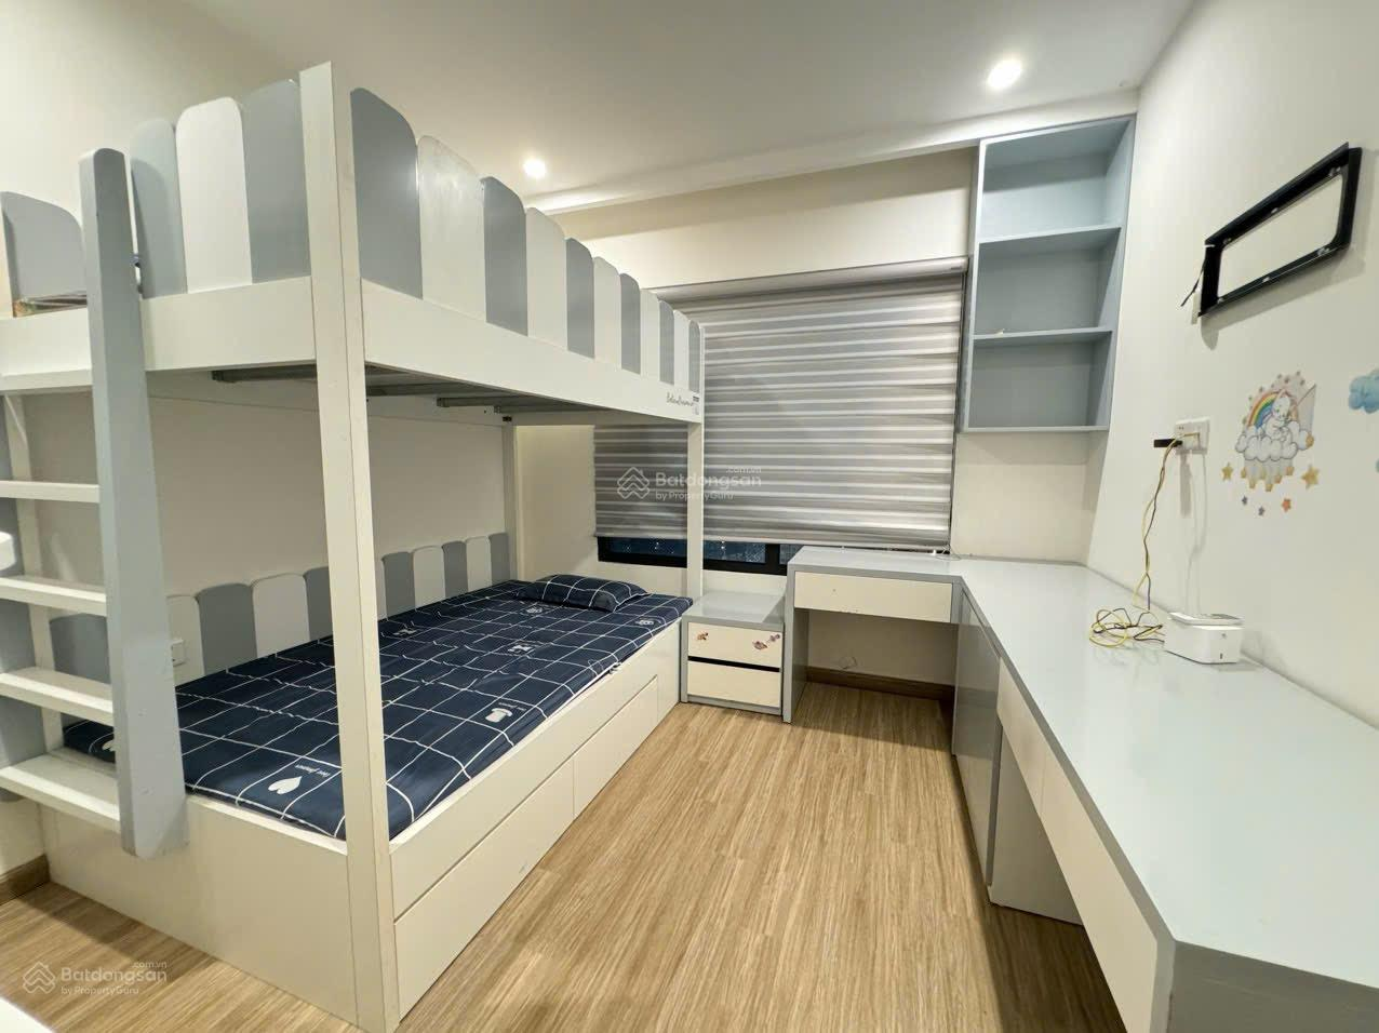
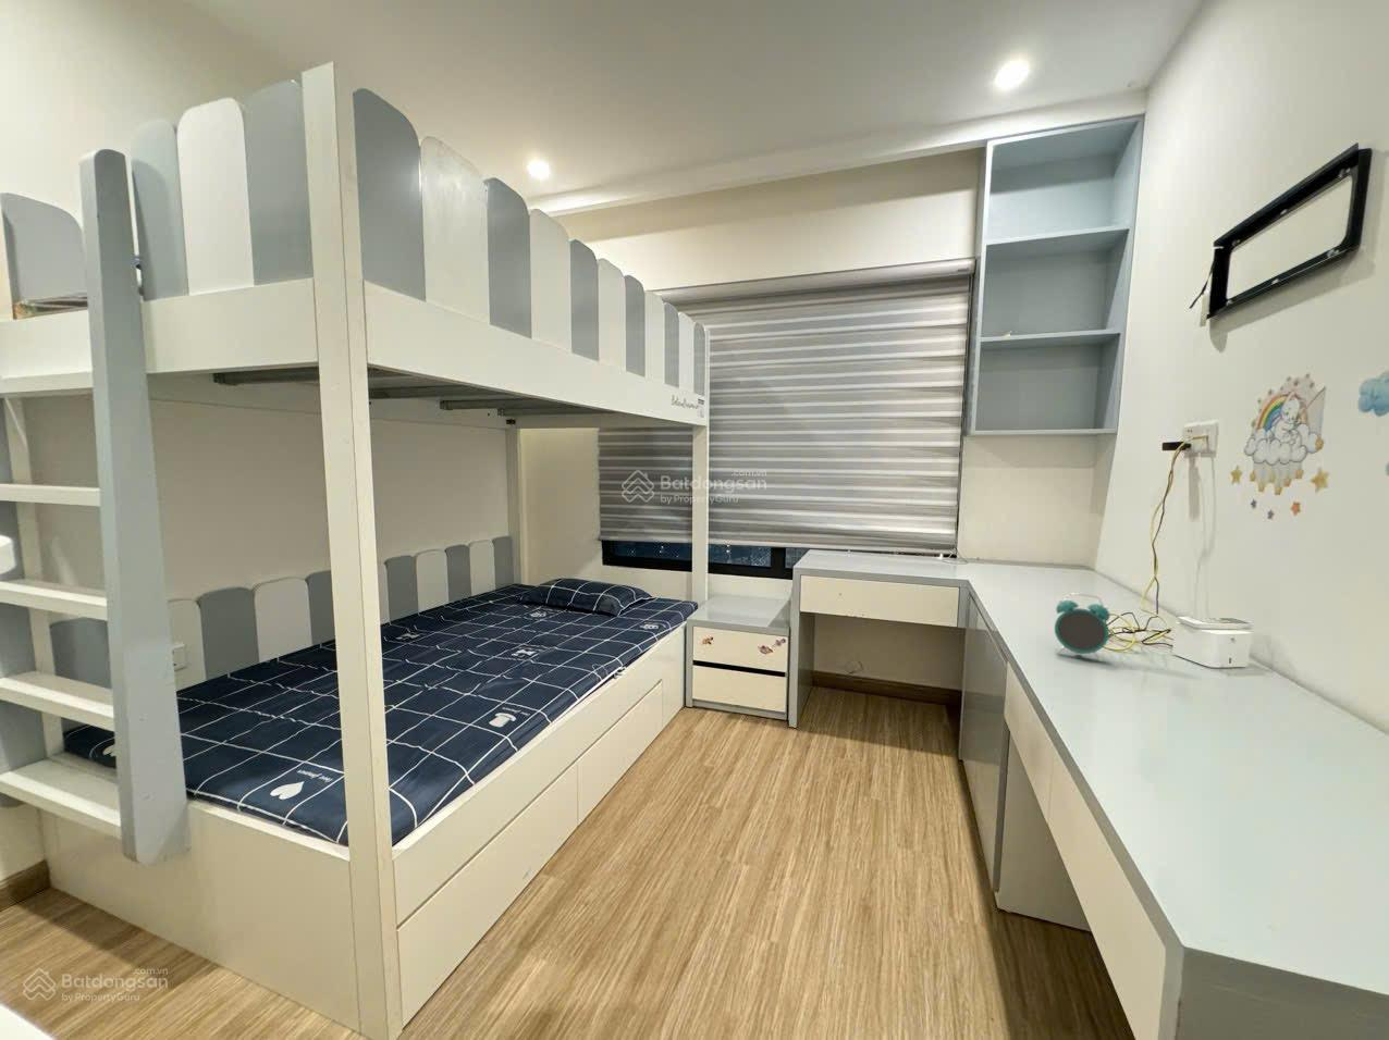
+ alarm clock [1053,592,1111,662]
